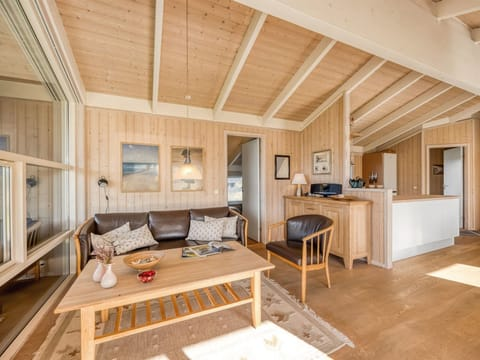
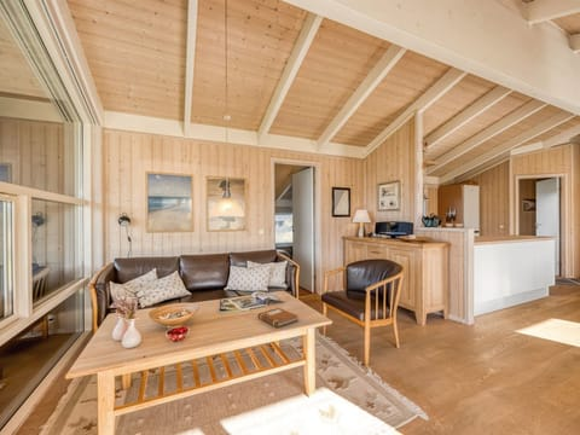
+ notebook [256,307,300,329]
